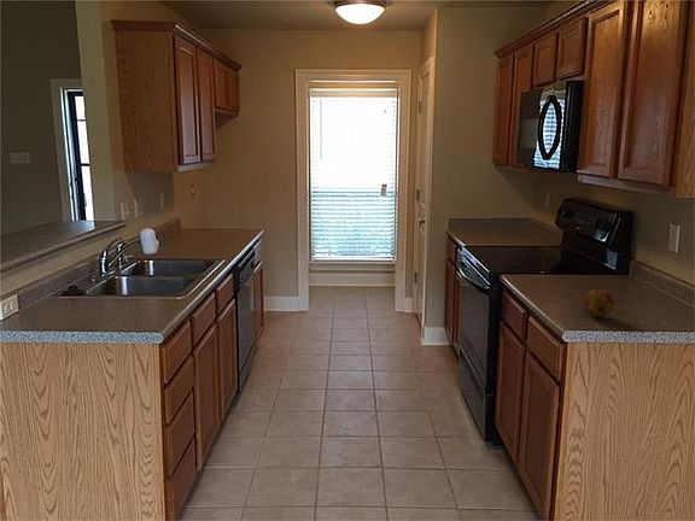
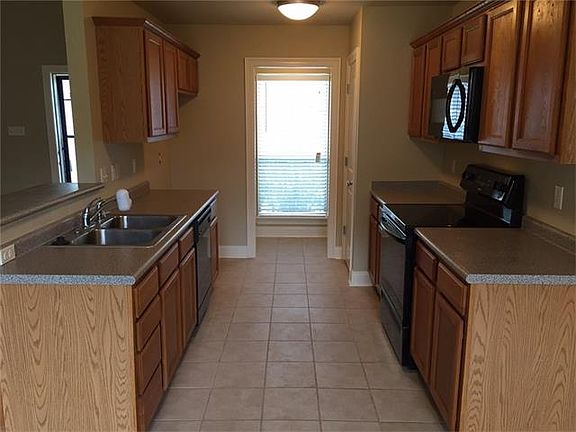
- fruit [582,288,615,318]
